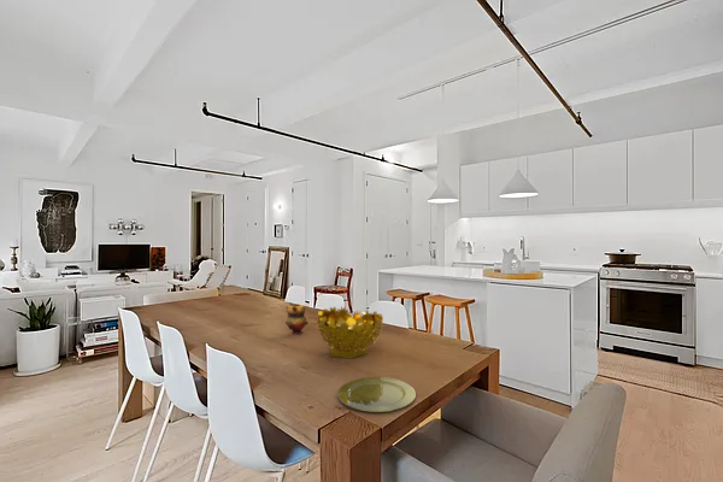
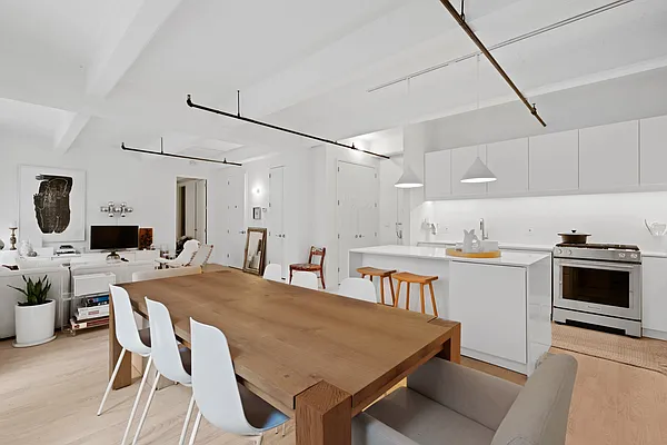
- teapot [284,304,310,335]
- decorative bowl [316,305,384,360]
- plate [336,376,417,413]
